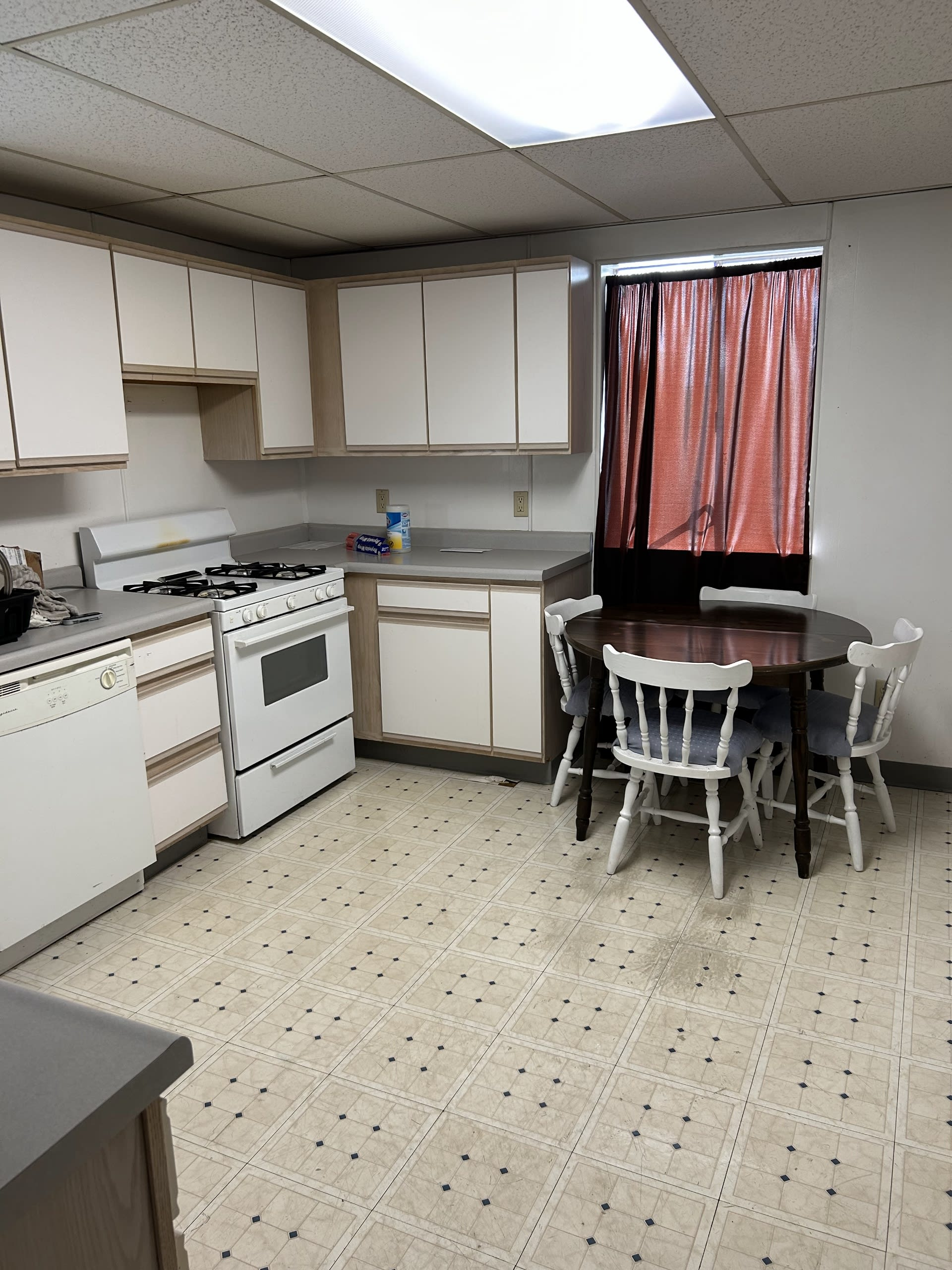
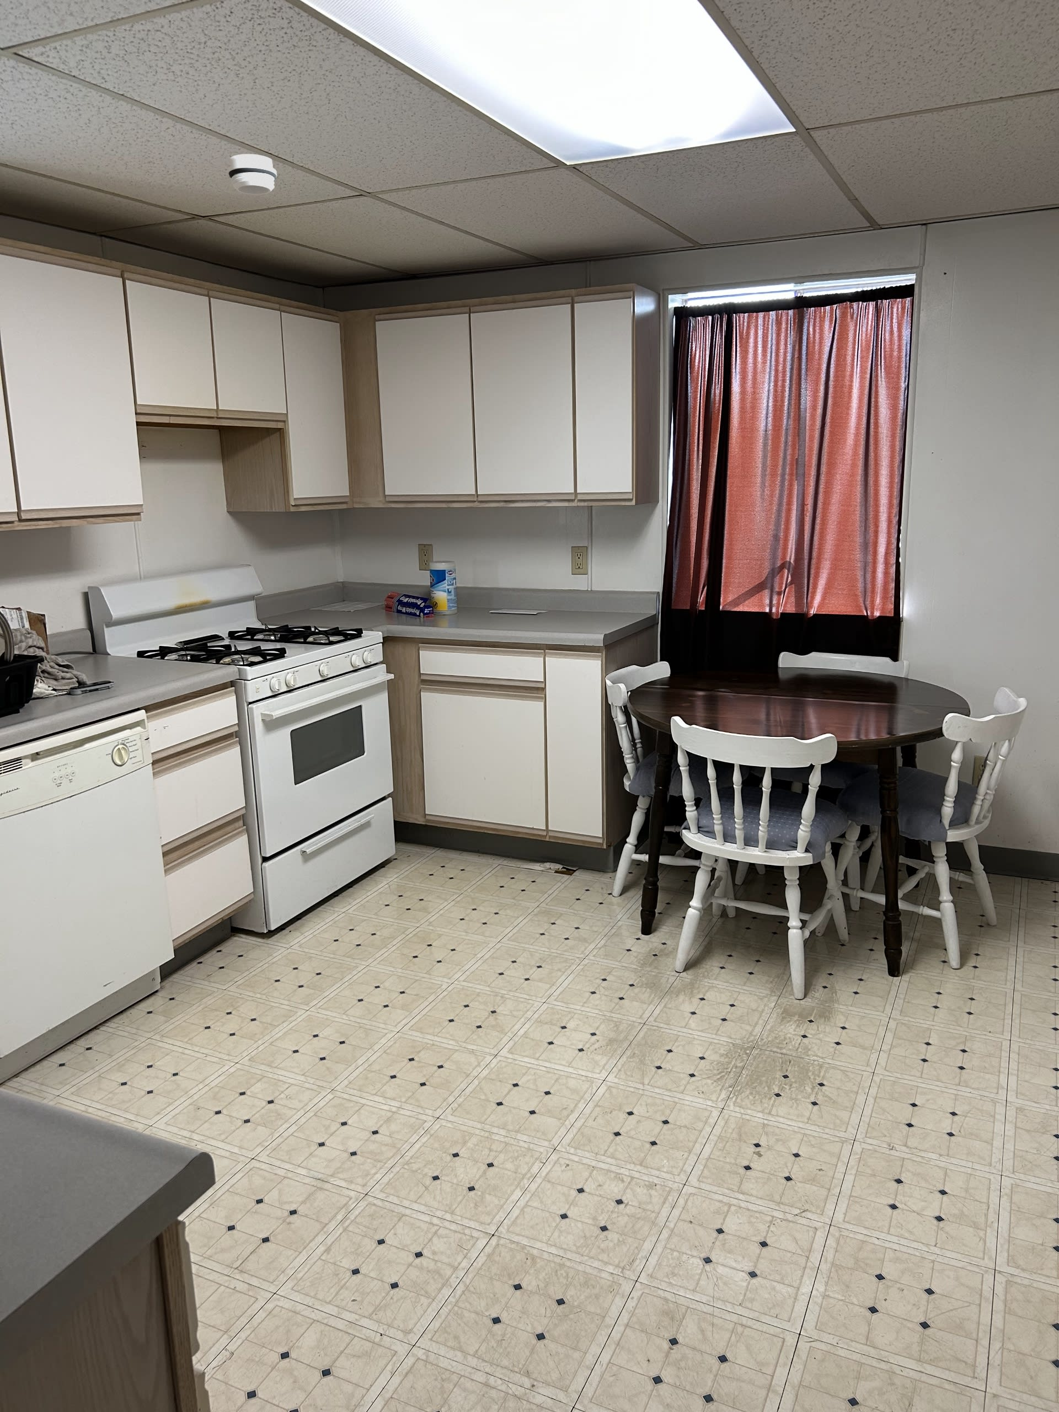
+ smoke detector [227,153,277,196]
